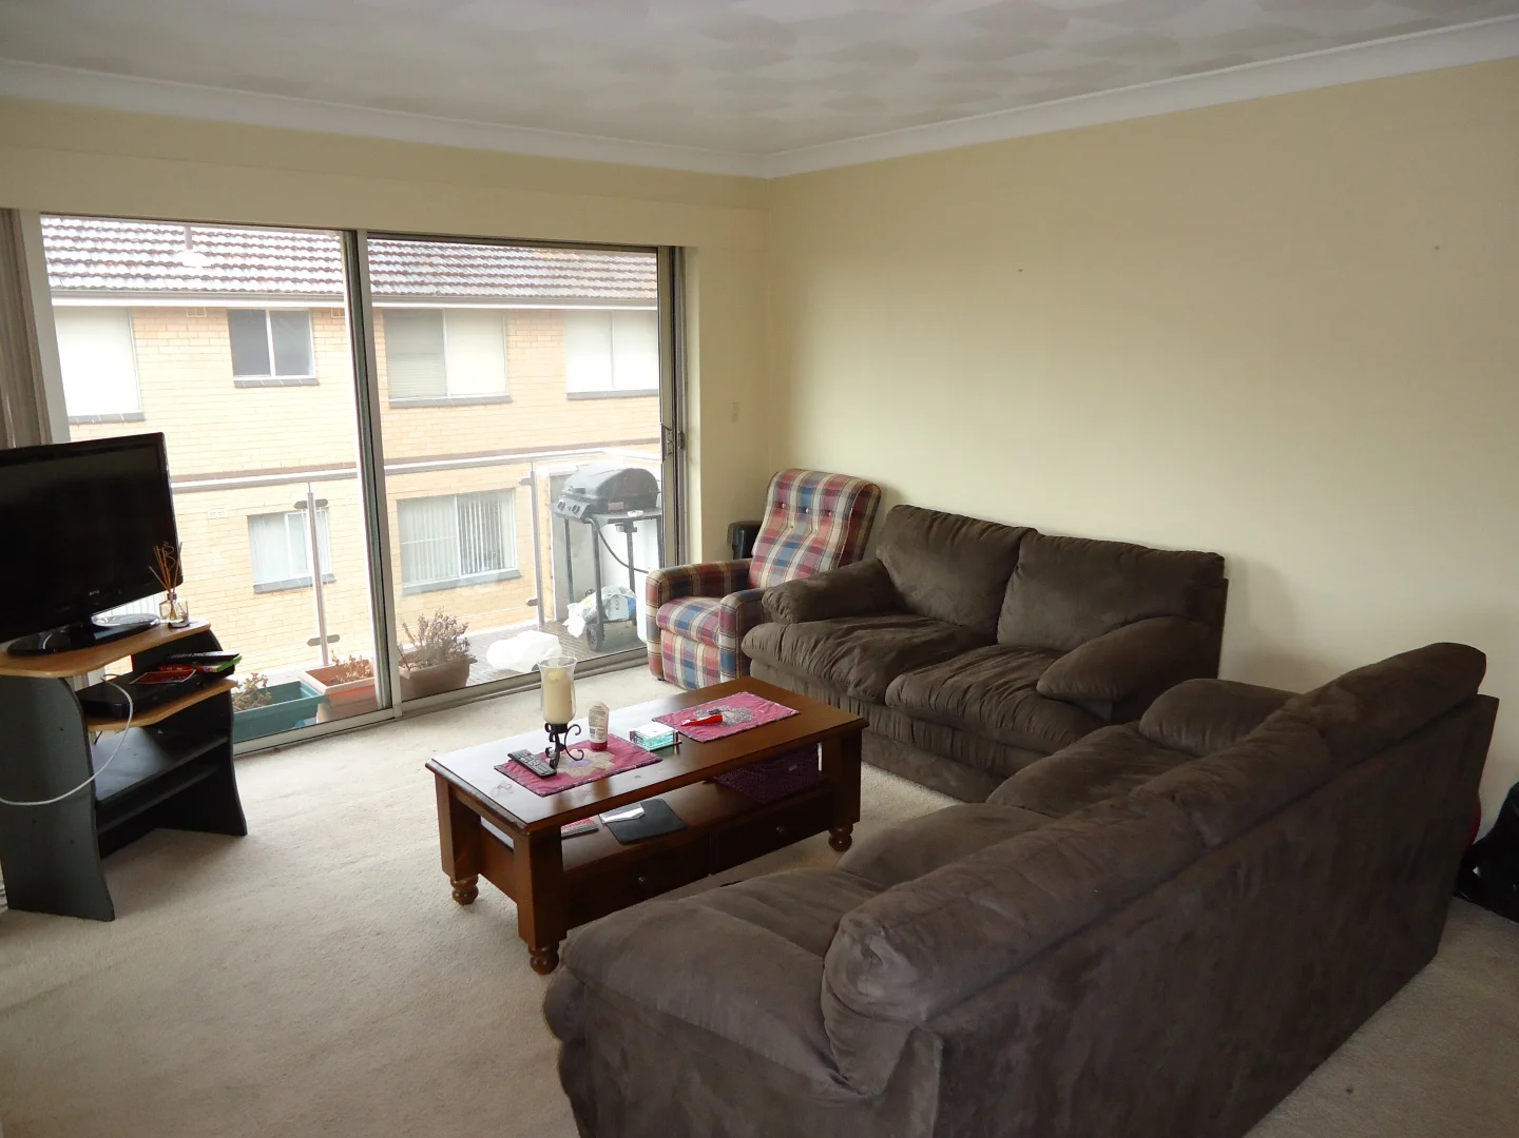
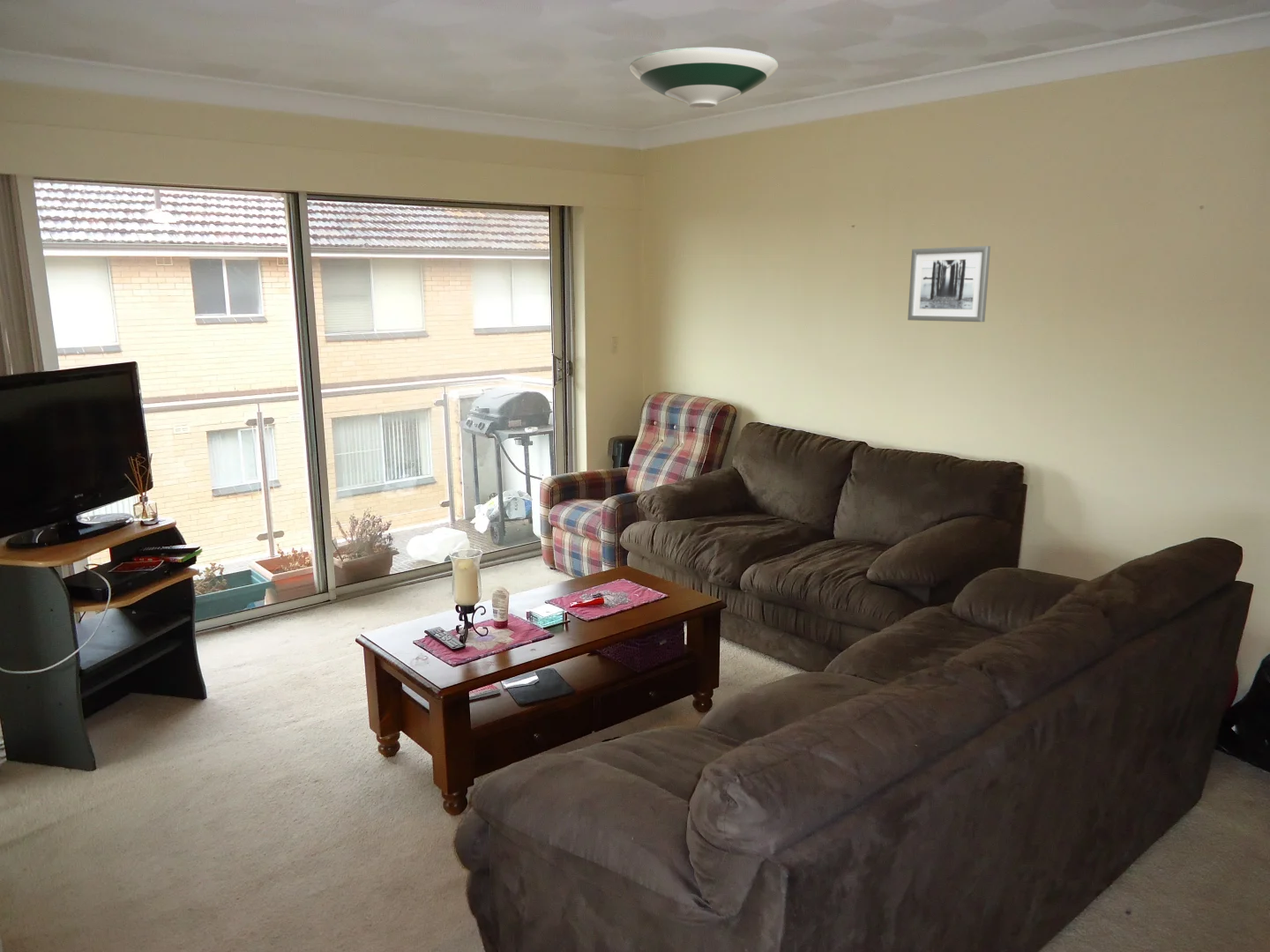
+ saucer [628,47,780,109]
+ wall art [907,245,991,323]
